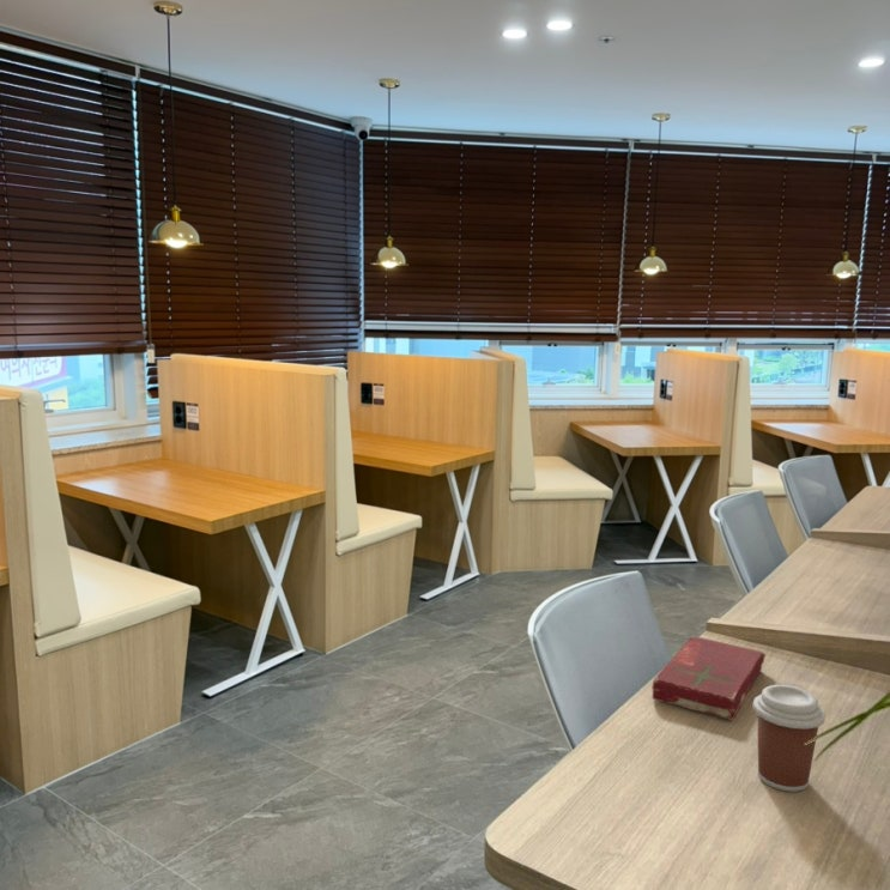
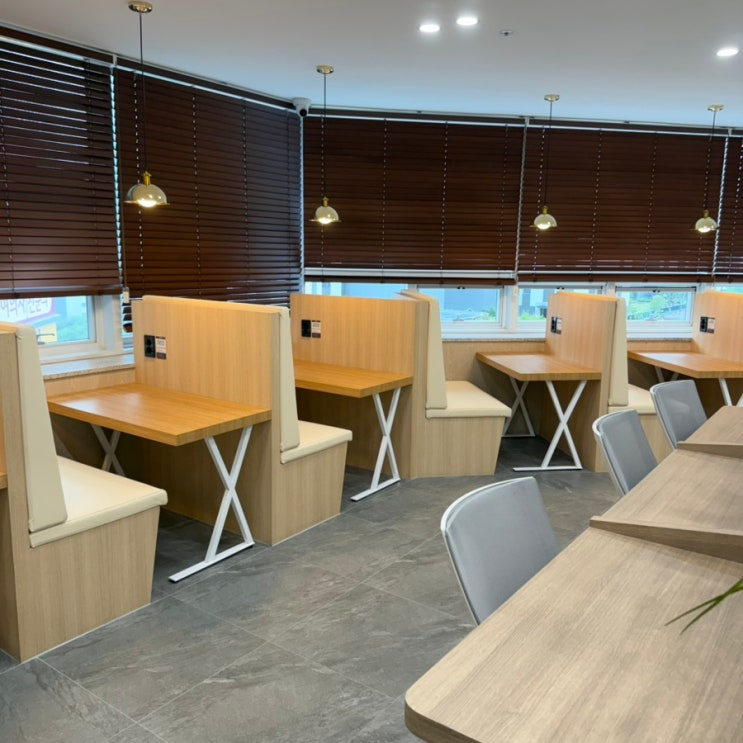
- coffee cup [751,684,827,793]
- book [650,635,767,721]
